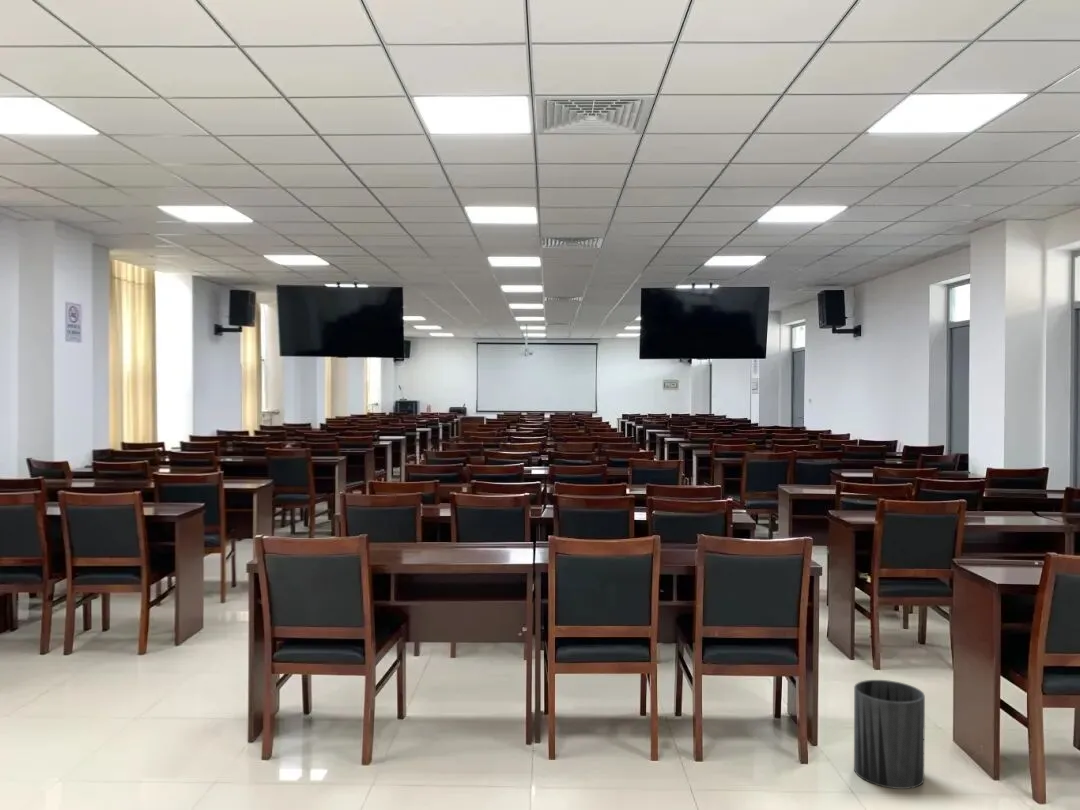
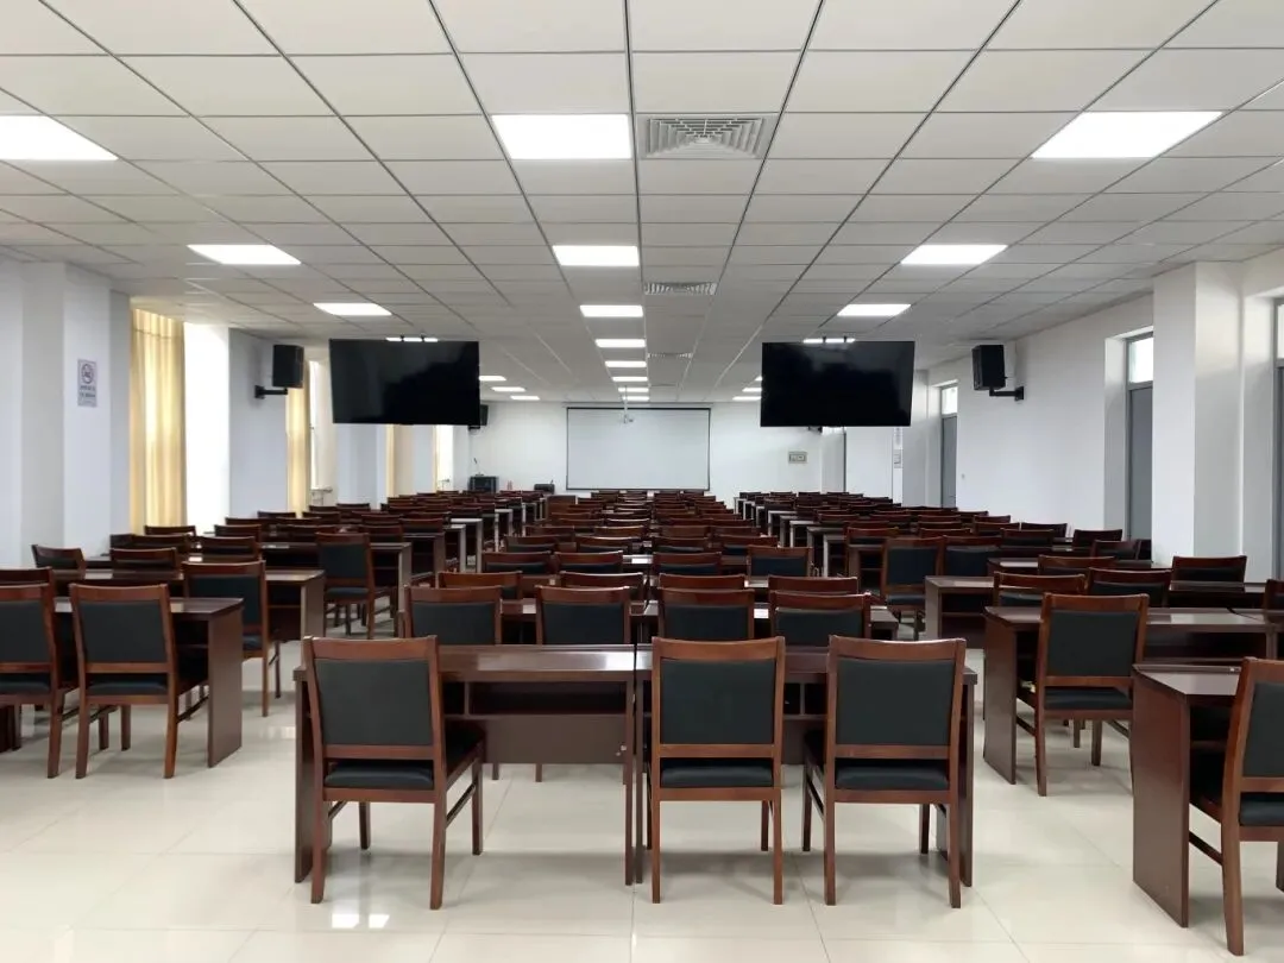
- trash can [853,679,926,790]
